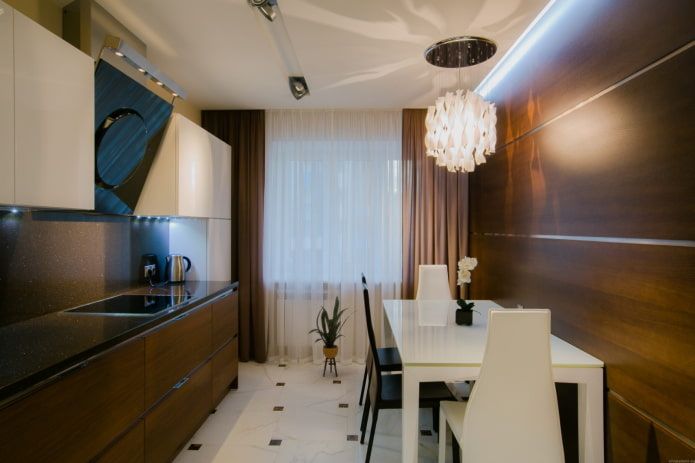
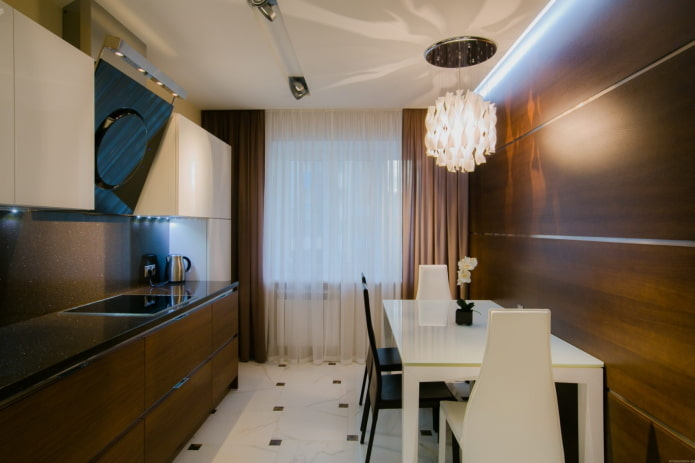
- house plant [307,295,360,378]
